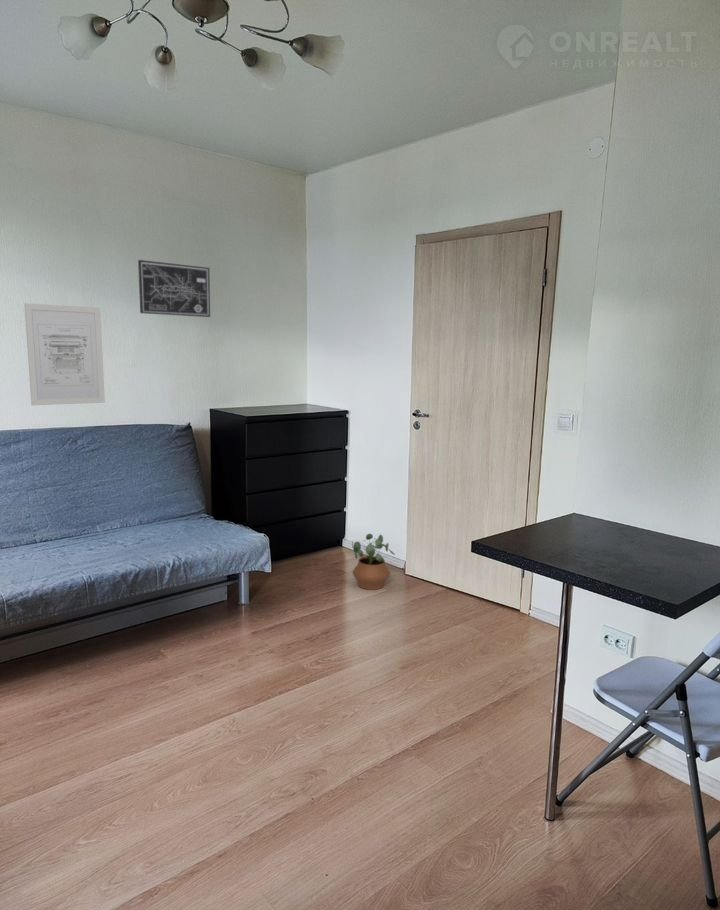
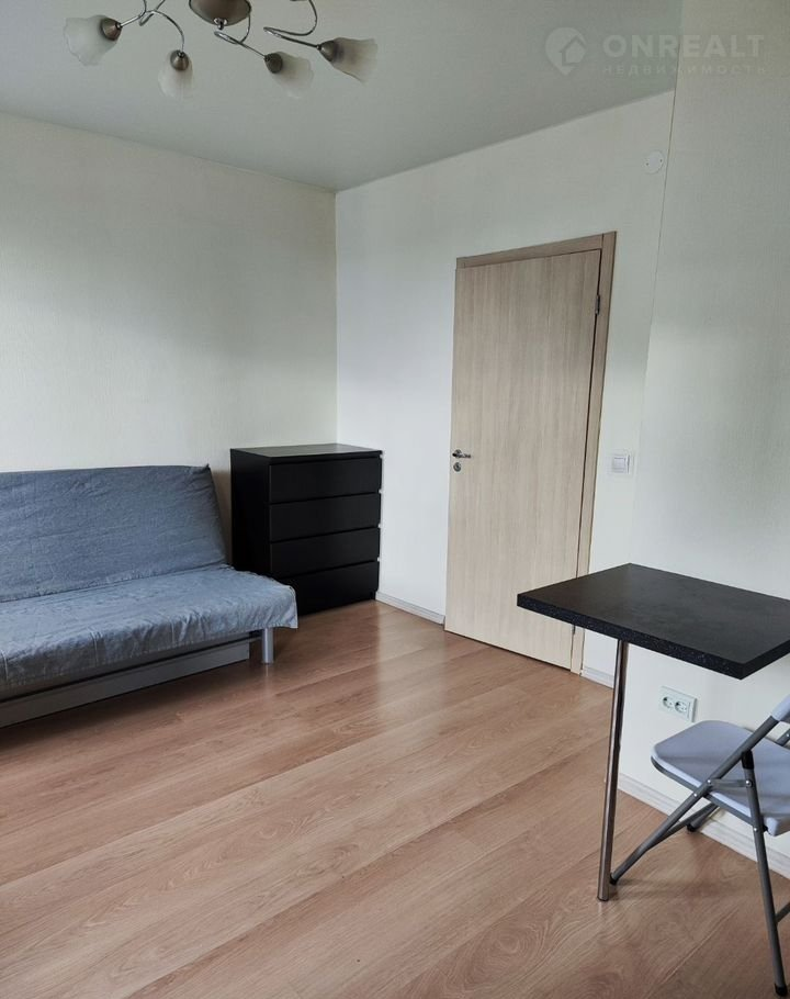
- wall art [137,259,211,318]
- potted plant [351,533,396,591]
- wall art [23,302,106,406]
